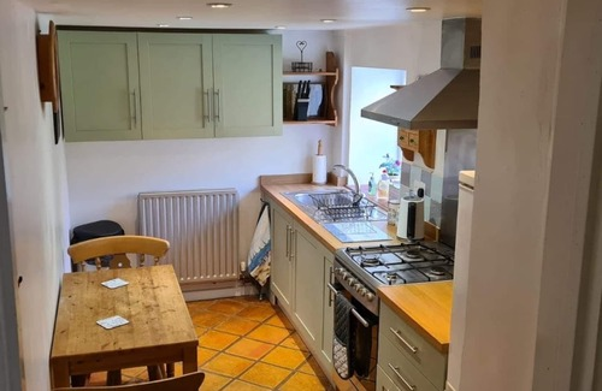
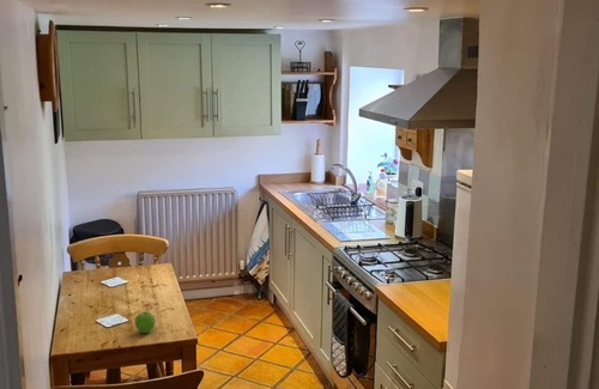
+ fruit [134,311,157,334]
